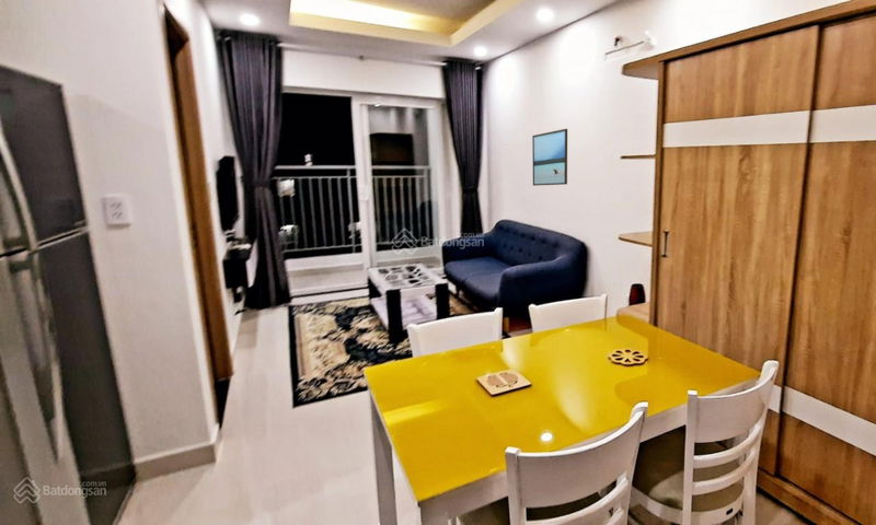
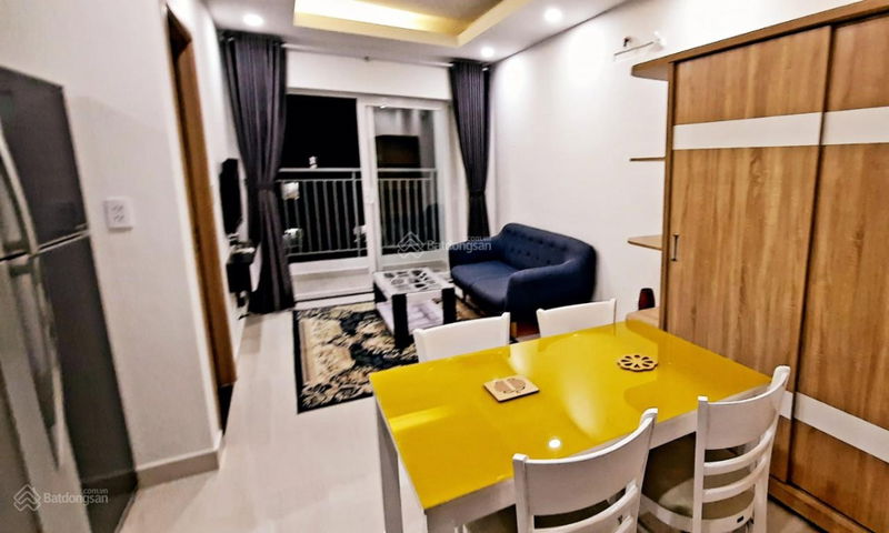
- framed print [531,128,568,187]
